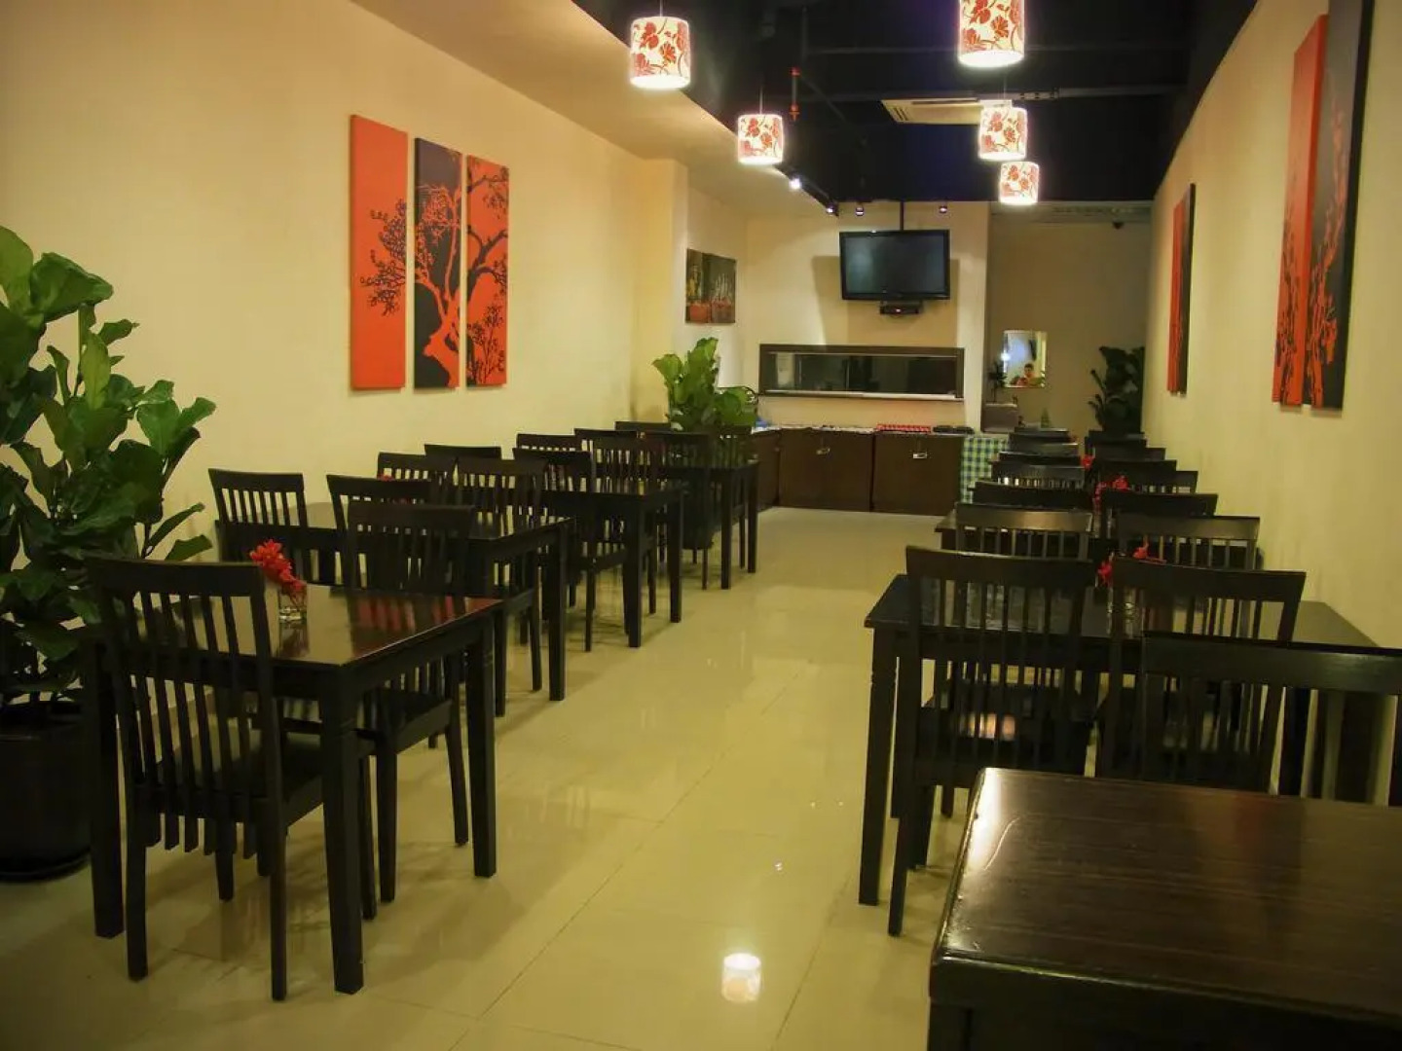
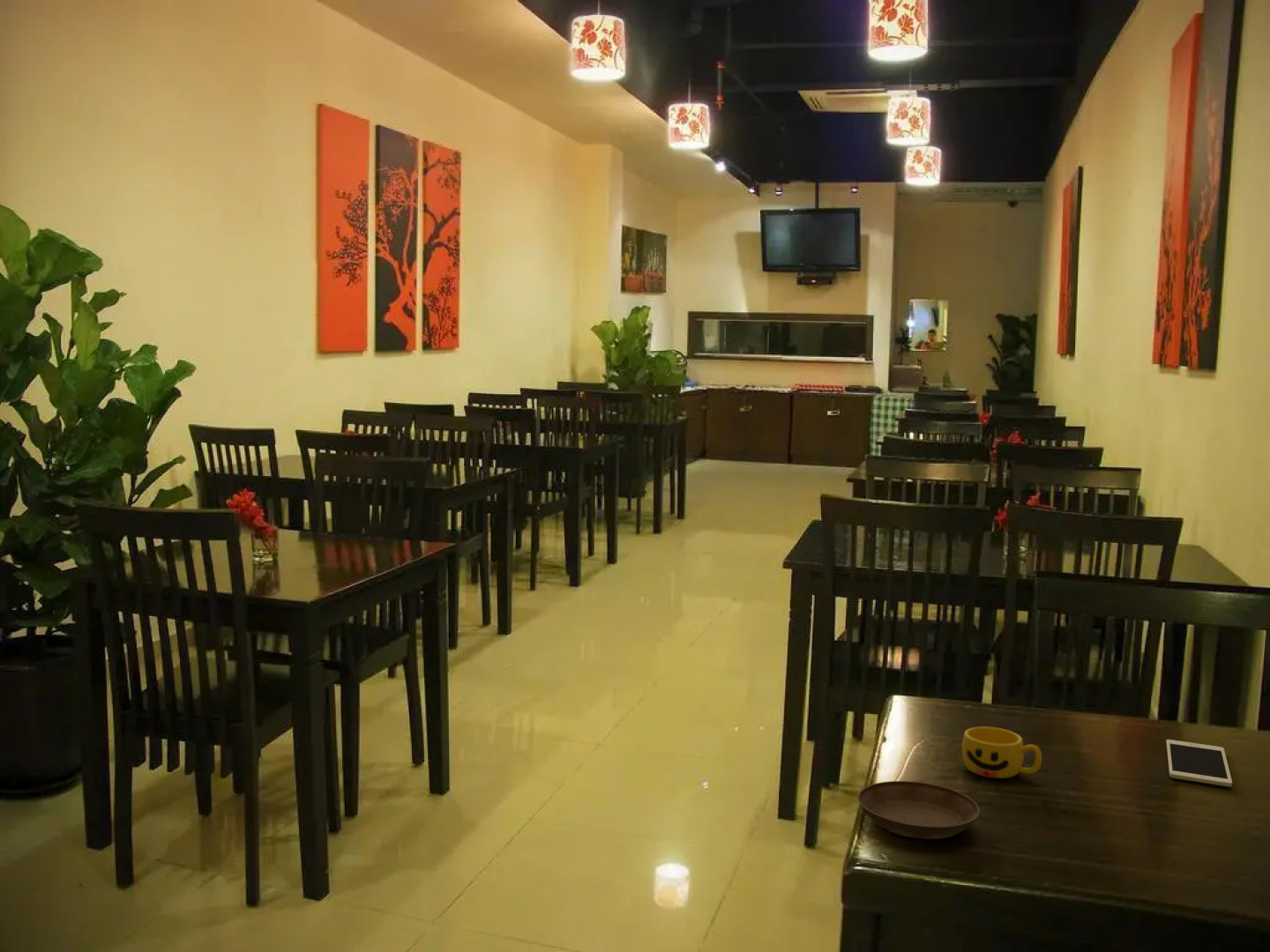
+ cup [961,726,1042,779]
+ saucer [856,780,980,840]
+ cell phone [1165,739,1233,787]
